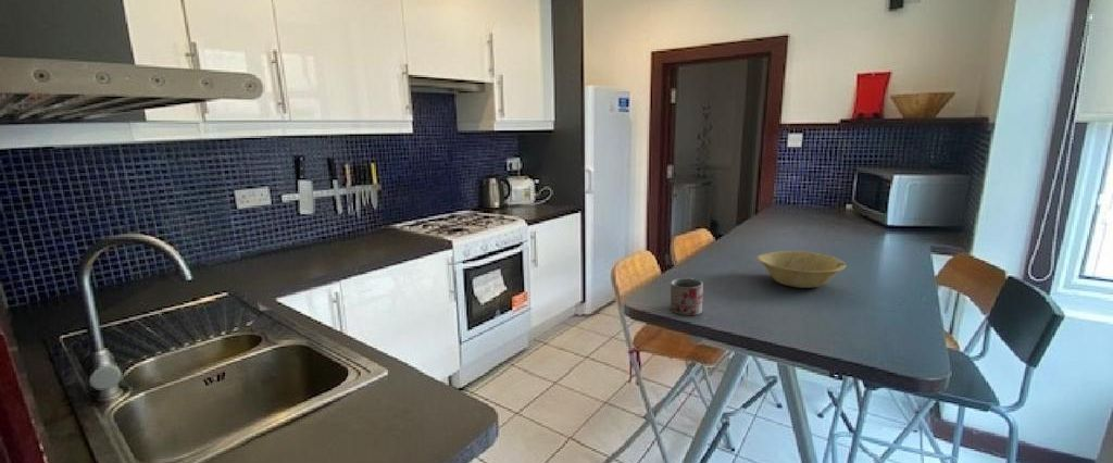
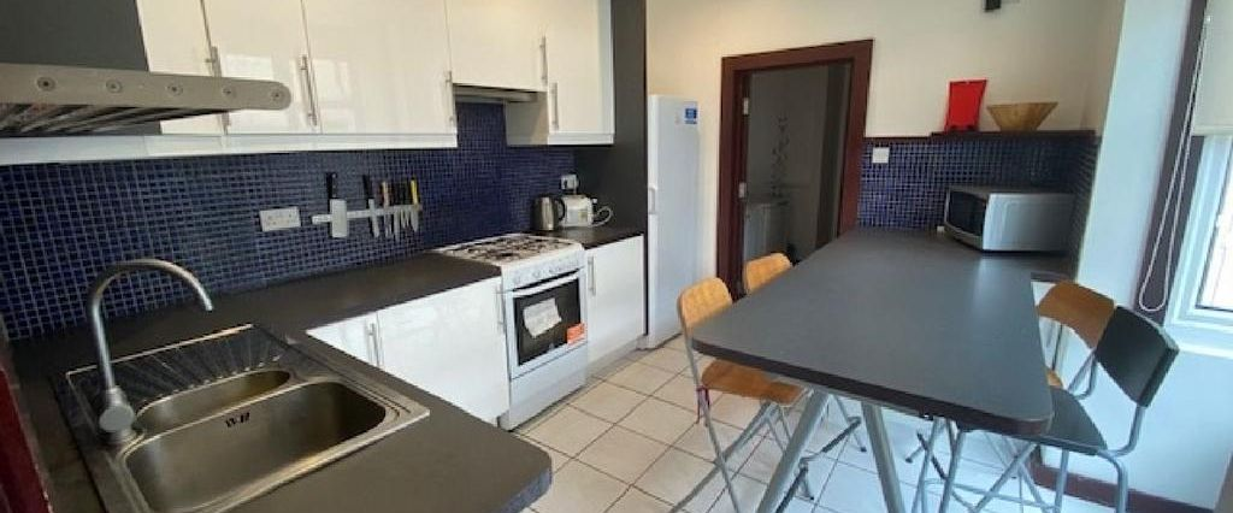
- mug [670,277,704,316]
- bowl [755,250,847,289]
